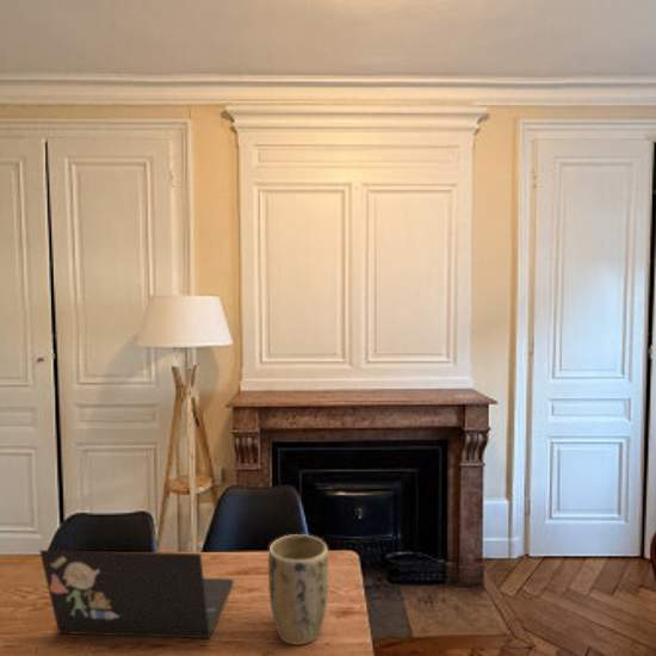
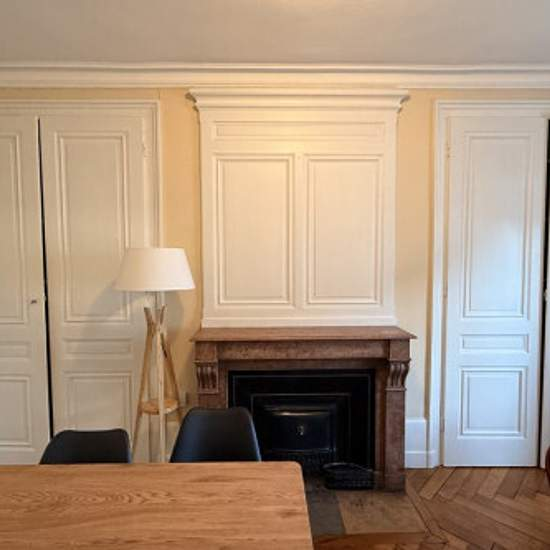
- plant pot [267,533,329,646]
- laptop [38,549,235,639]
